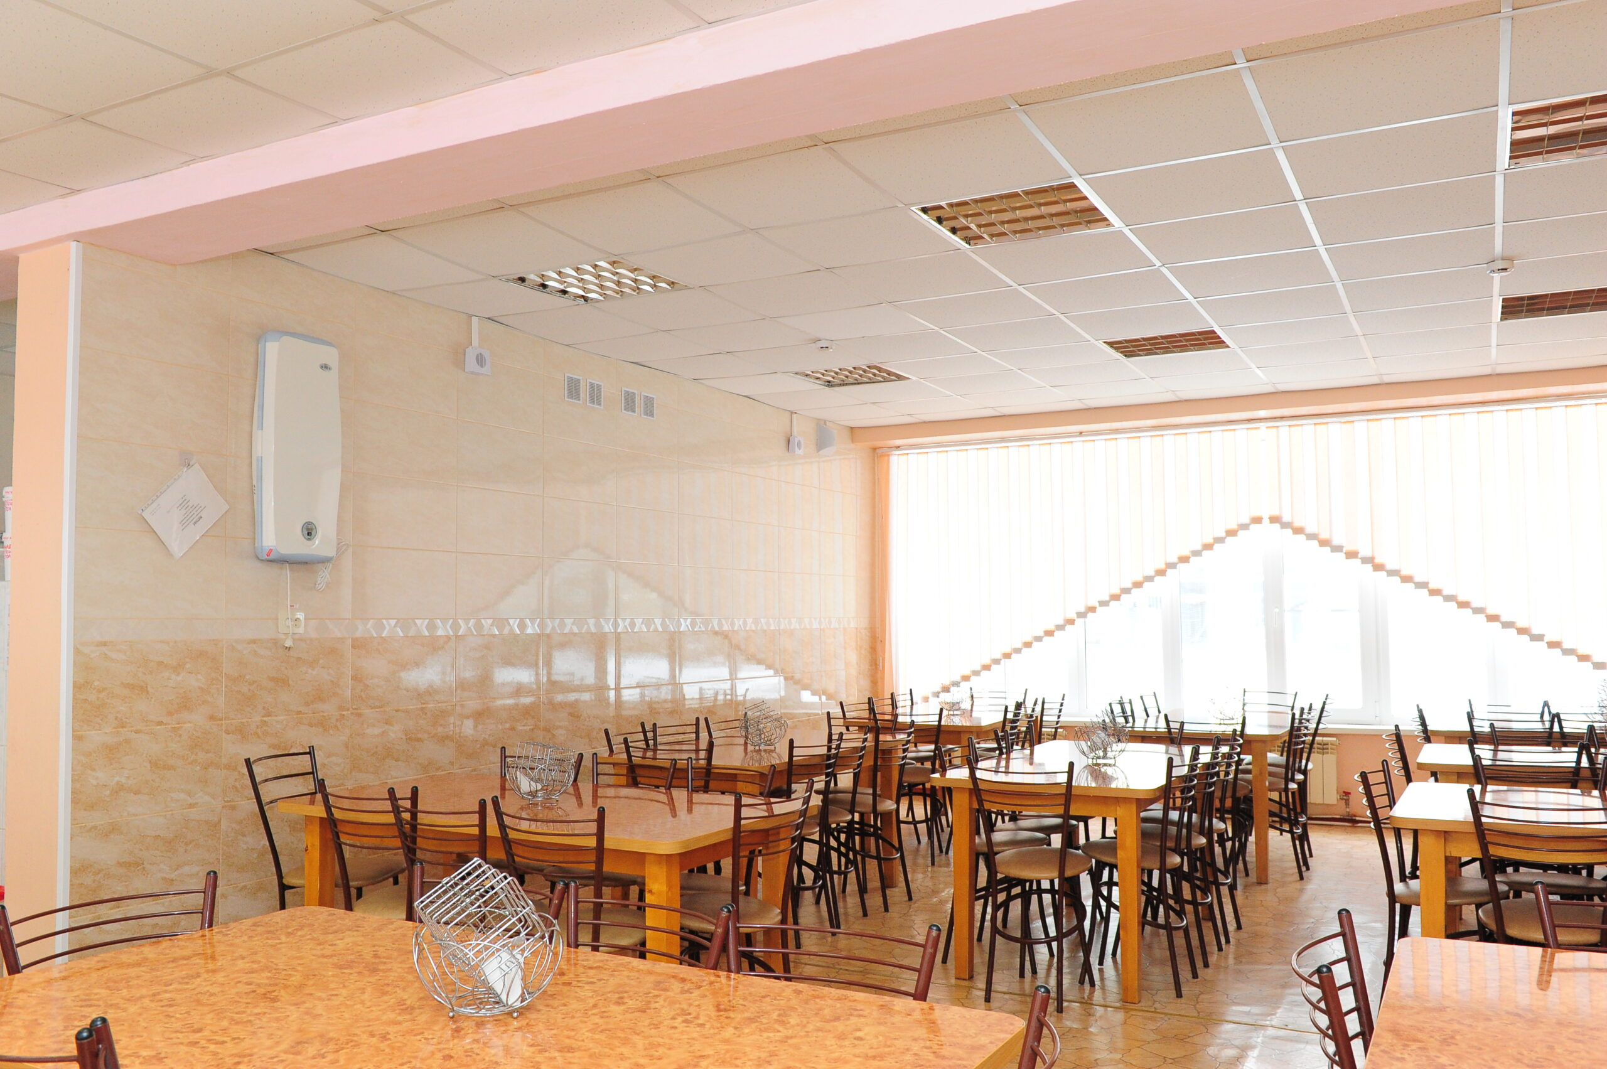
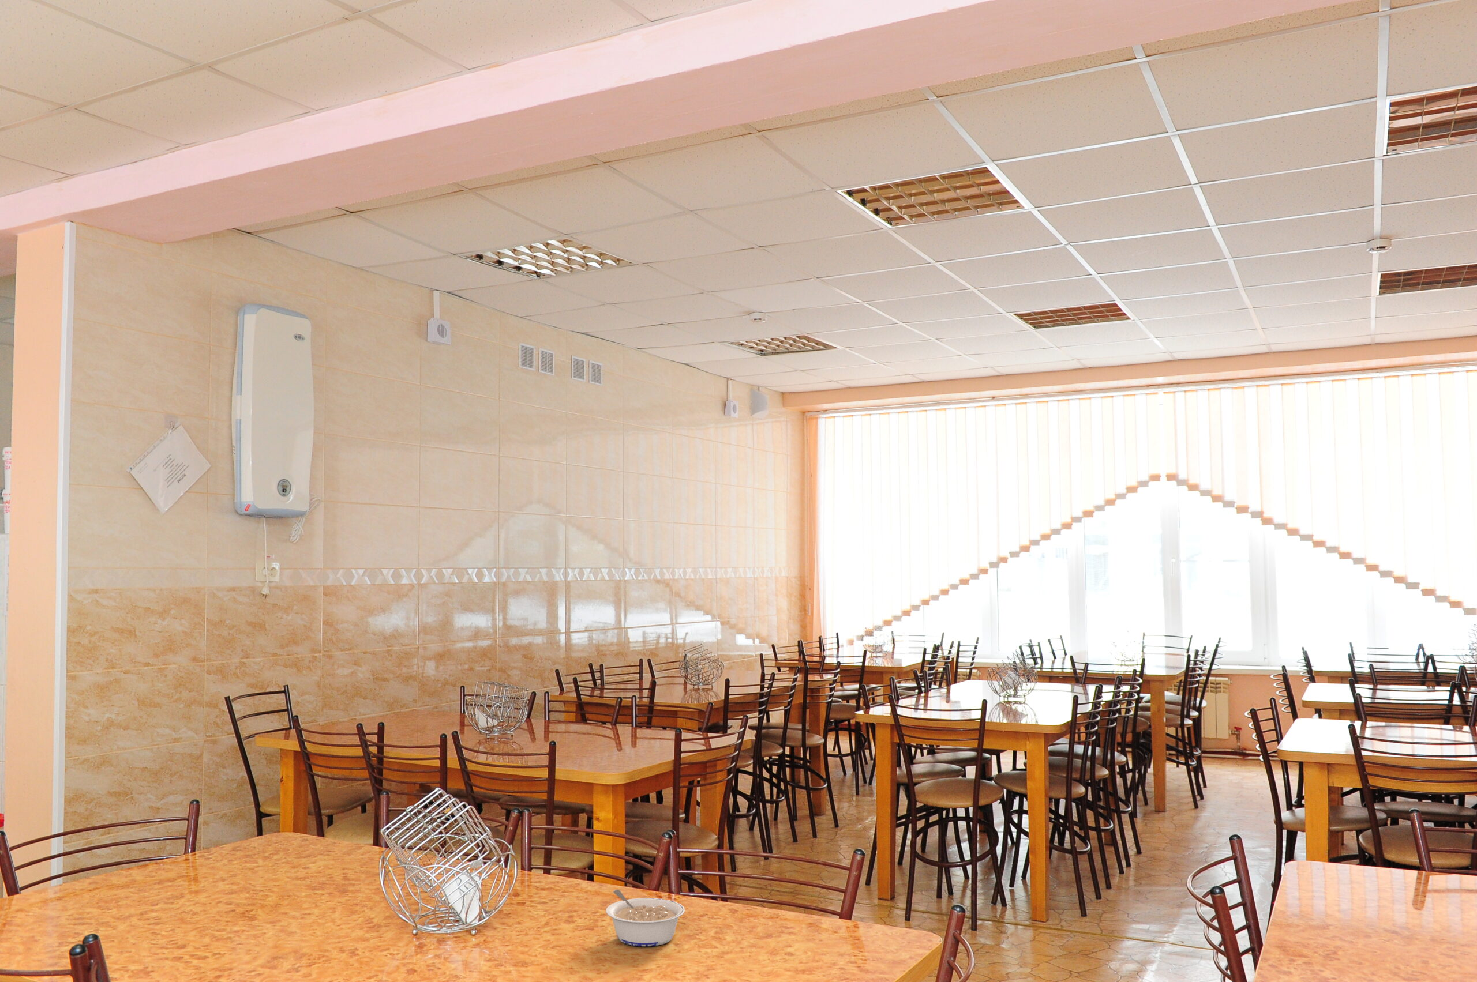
+ legume [605,889,685,947]
